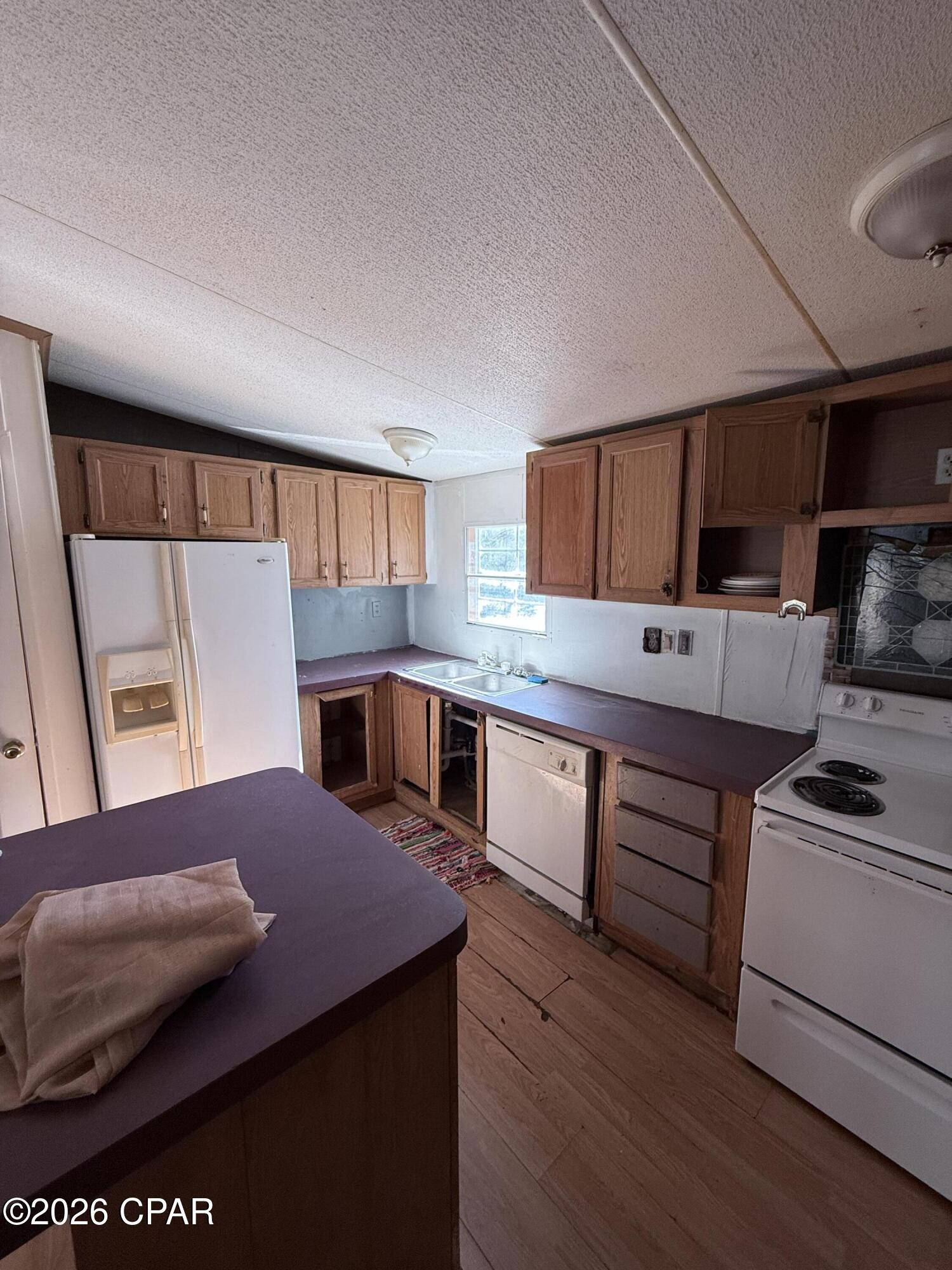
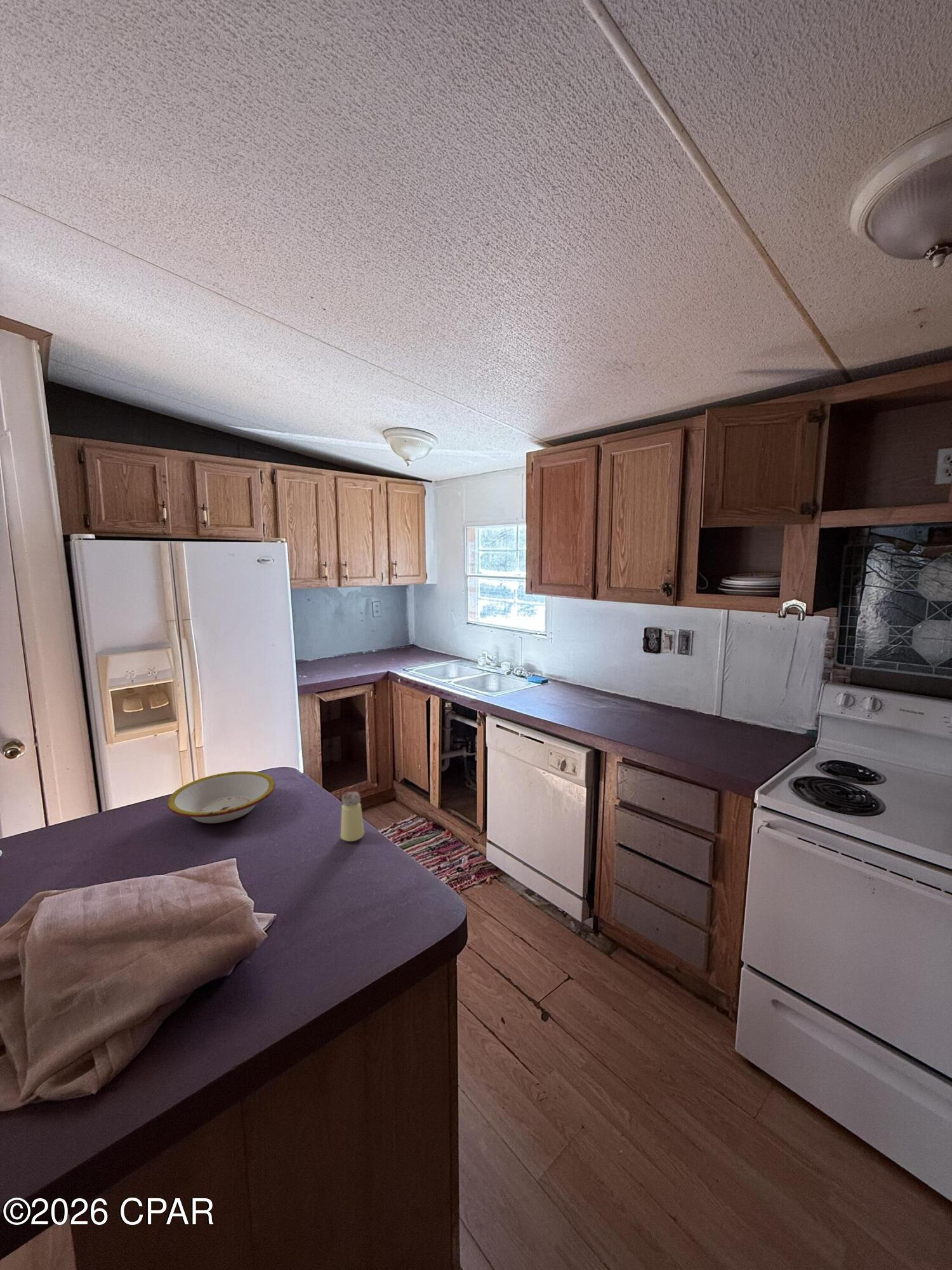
+ bowl [167,771,276,824]
+ saltshaker [340,791,365,842]
